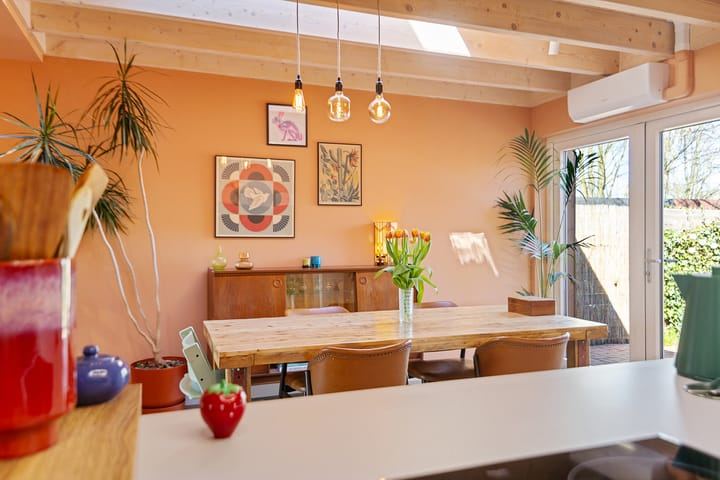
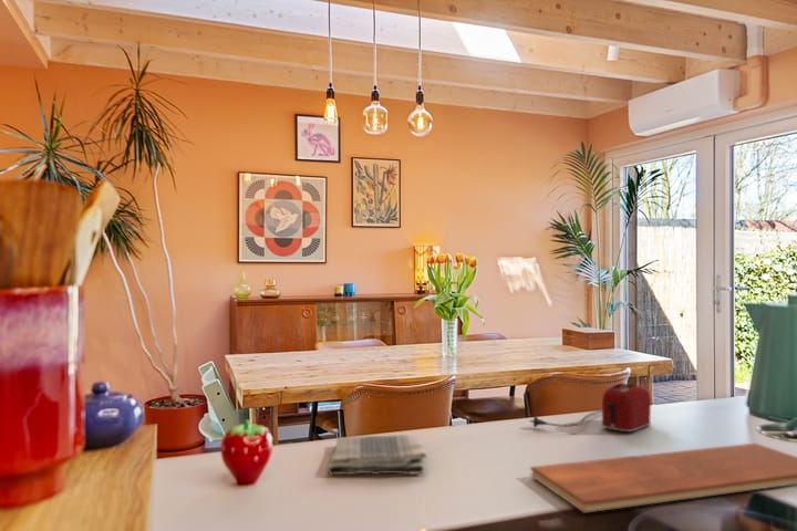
+ chopping board [529,442,797,514]
+ dish towel [327,434,428,476]
+ toaster [528,382,652,433]
